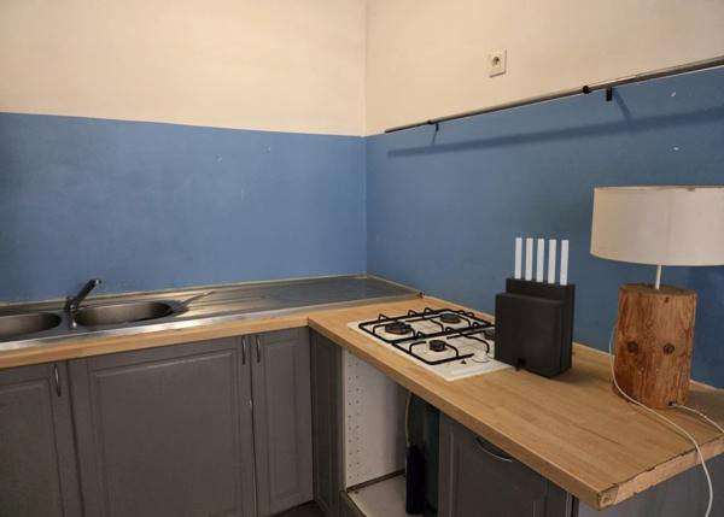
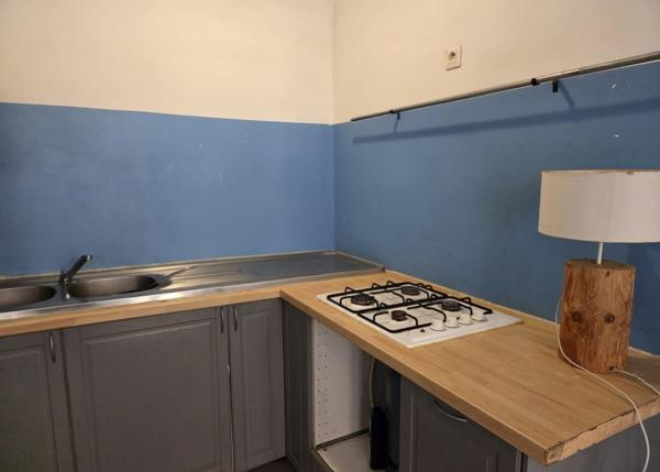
- knife block [492,236,577,378]
